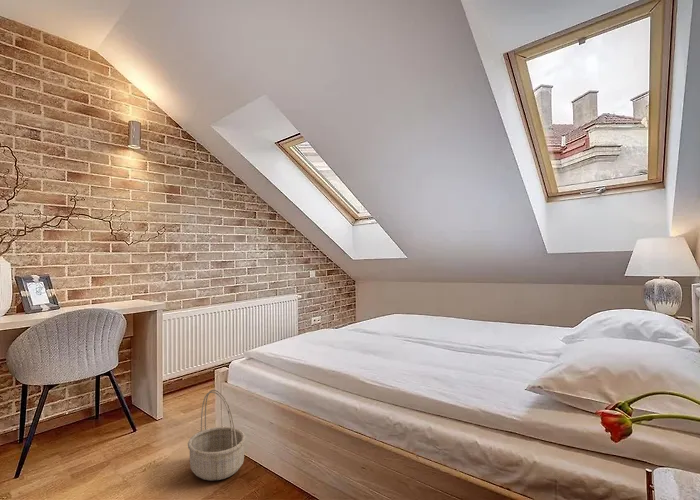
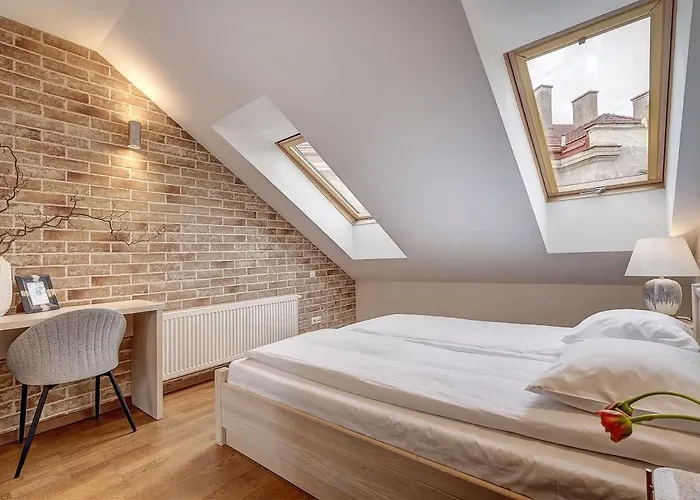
- basket [187,389,247,481]
